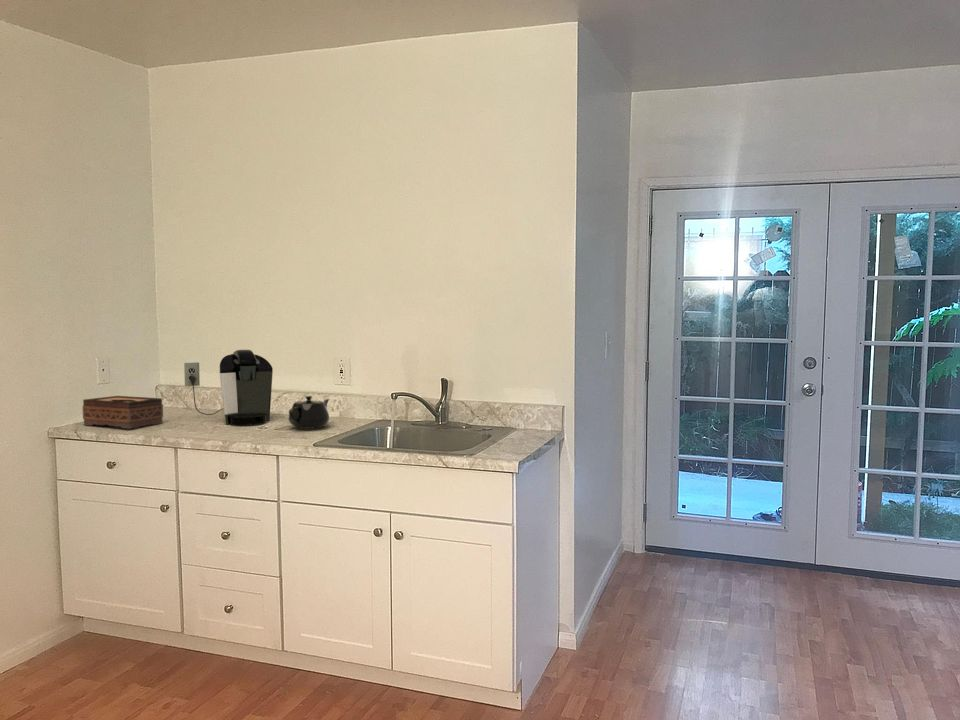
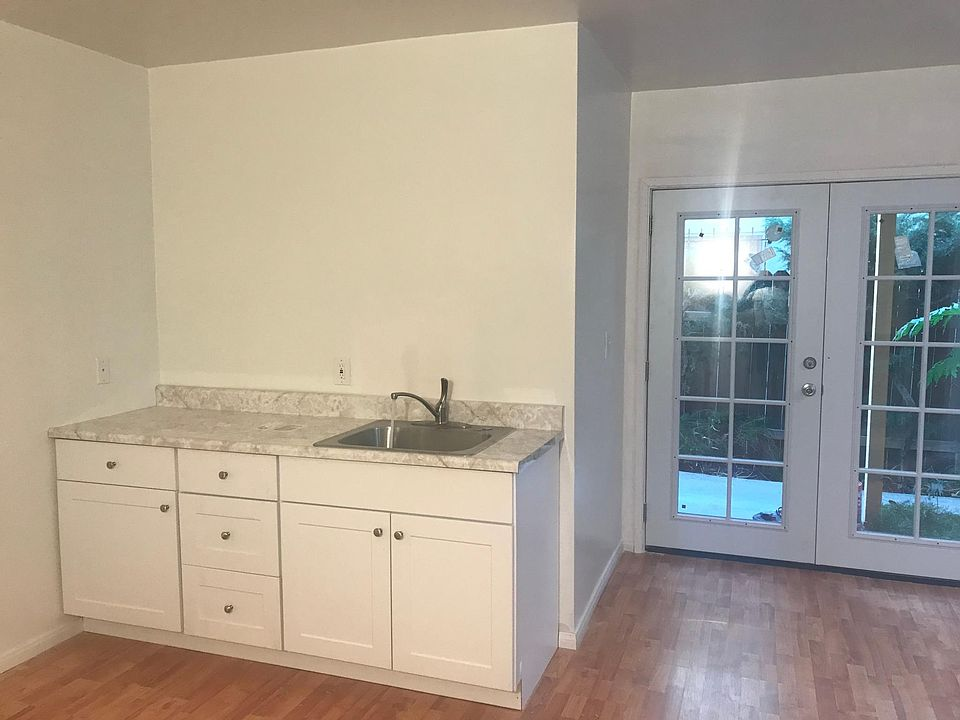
- tissue box [81,395,164,430]
- teapot [288,395,330,430]
- coffee maker [183,349,274,426]
